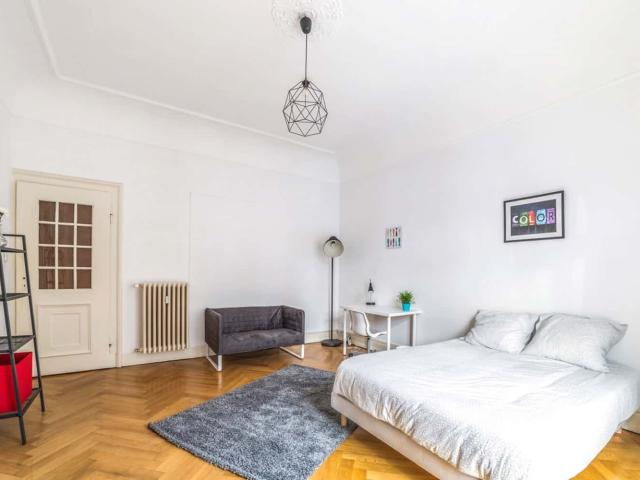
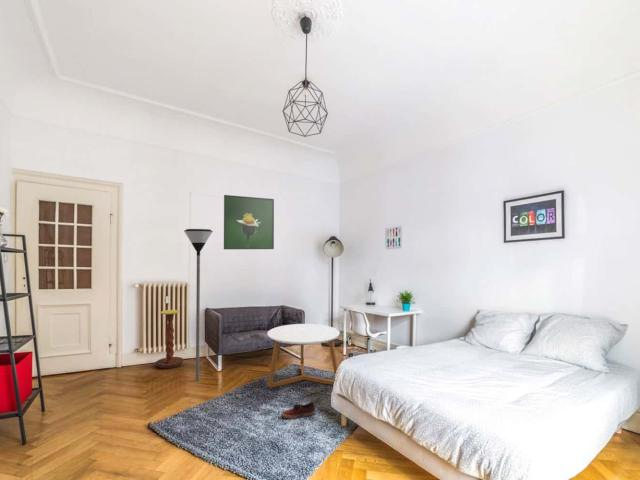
+ side table [154,309,184,370]
+ shoe [281,401,317,420]
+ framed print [223,194,275,250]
+ floor lamp [183,228,214,382]
+ coffee table [267,323,340,389]
